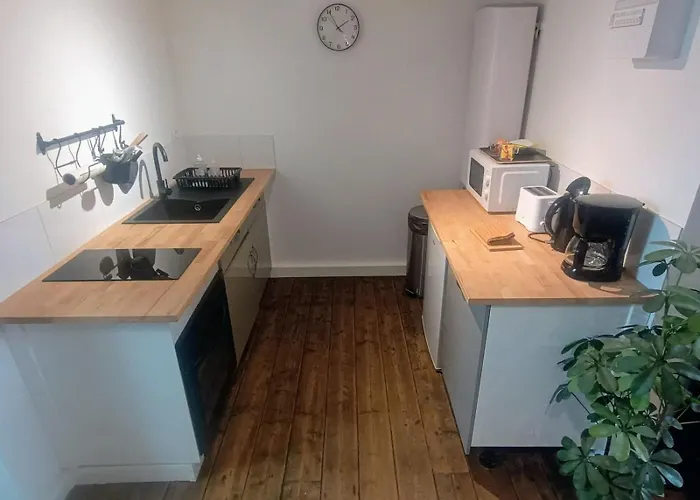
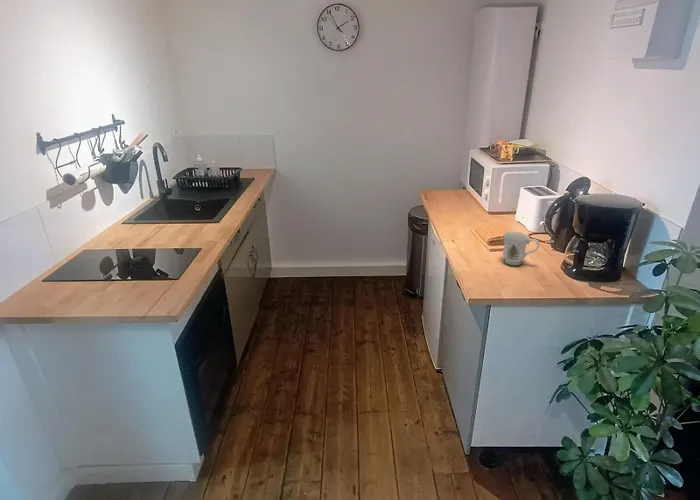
+ mug [502,231,540,267]
